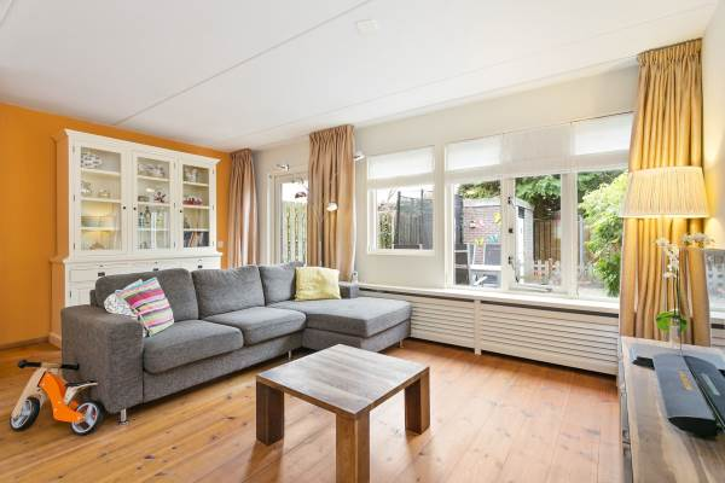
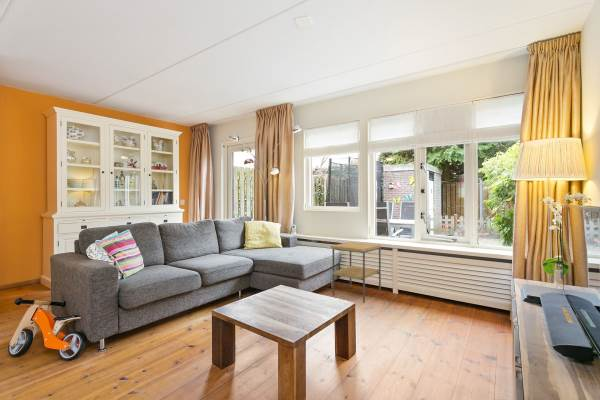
+ side table [330,241,382,304]
